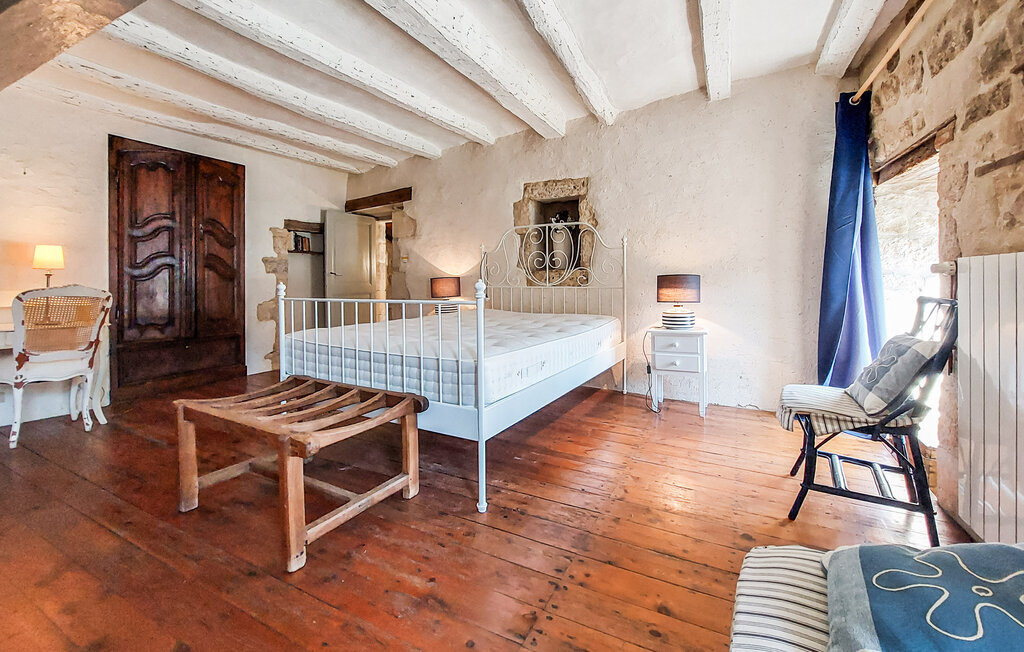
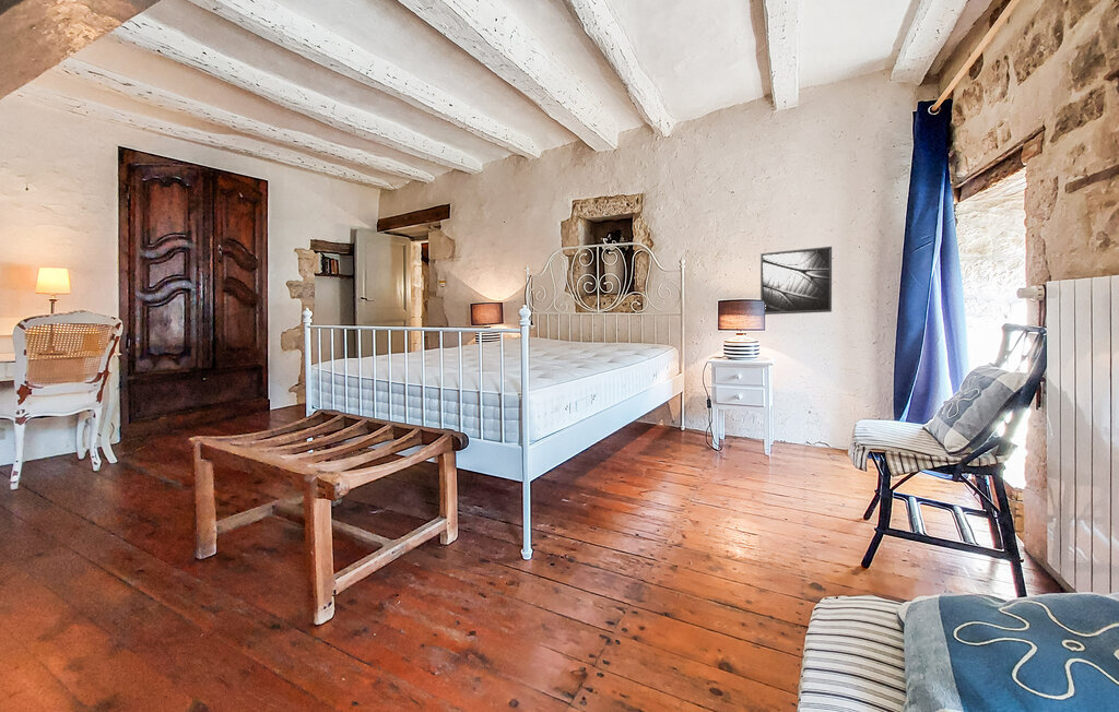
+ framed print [759,246,833,316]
